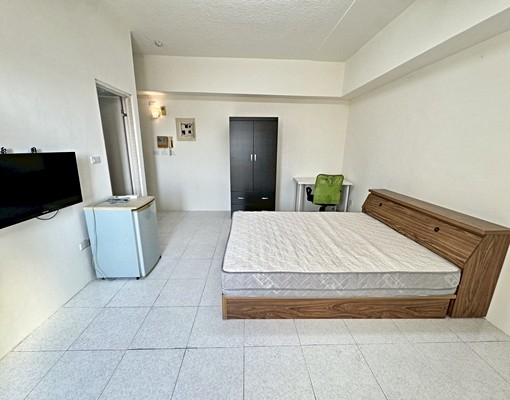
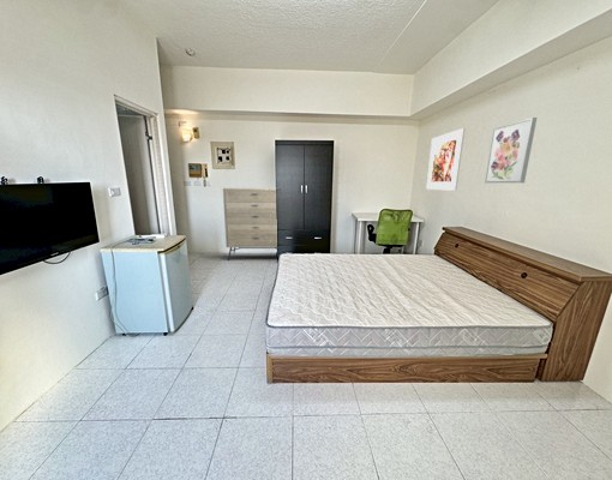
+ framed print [425,127,466,192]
+ dresser [222,187,278,262]
+ wall art [484,116,538,184]
